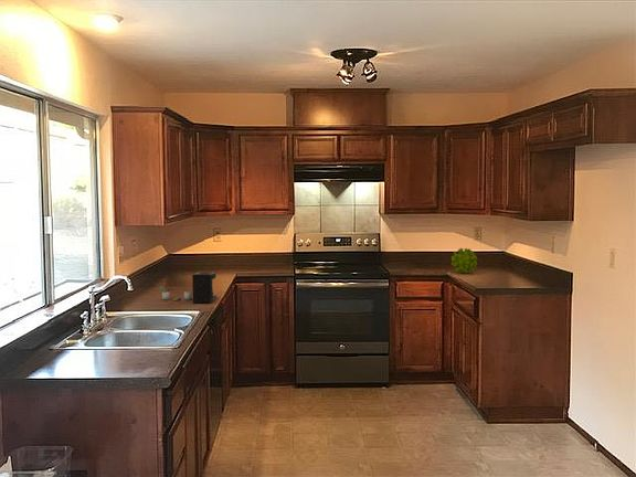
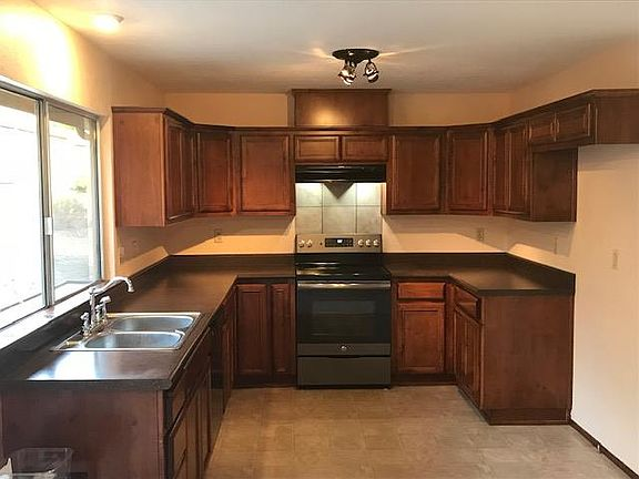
- coffee maker [159,272,218,304]
- plant [451,247,478,274]
